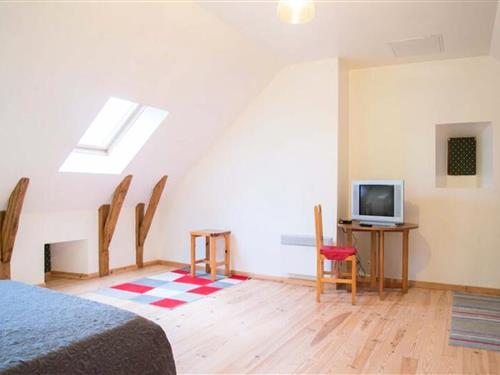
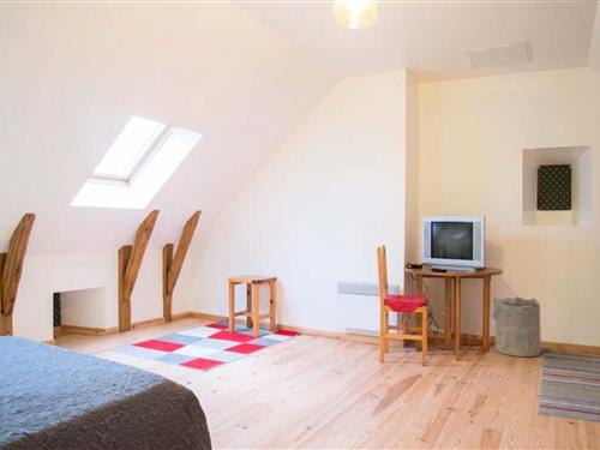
+ laundry hamper [490,295,542,358]
